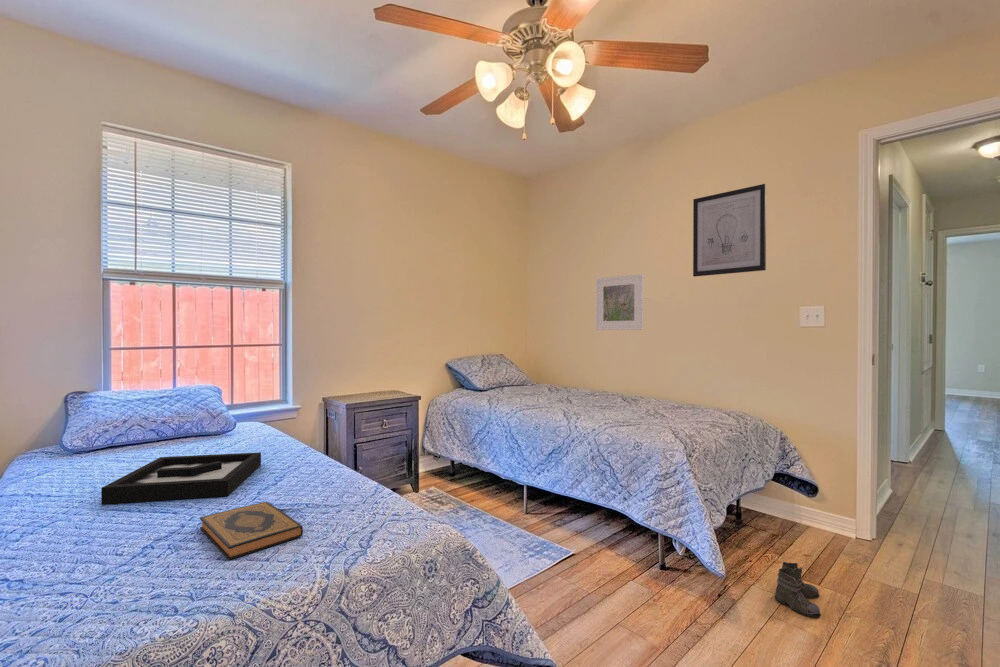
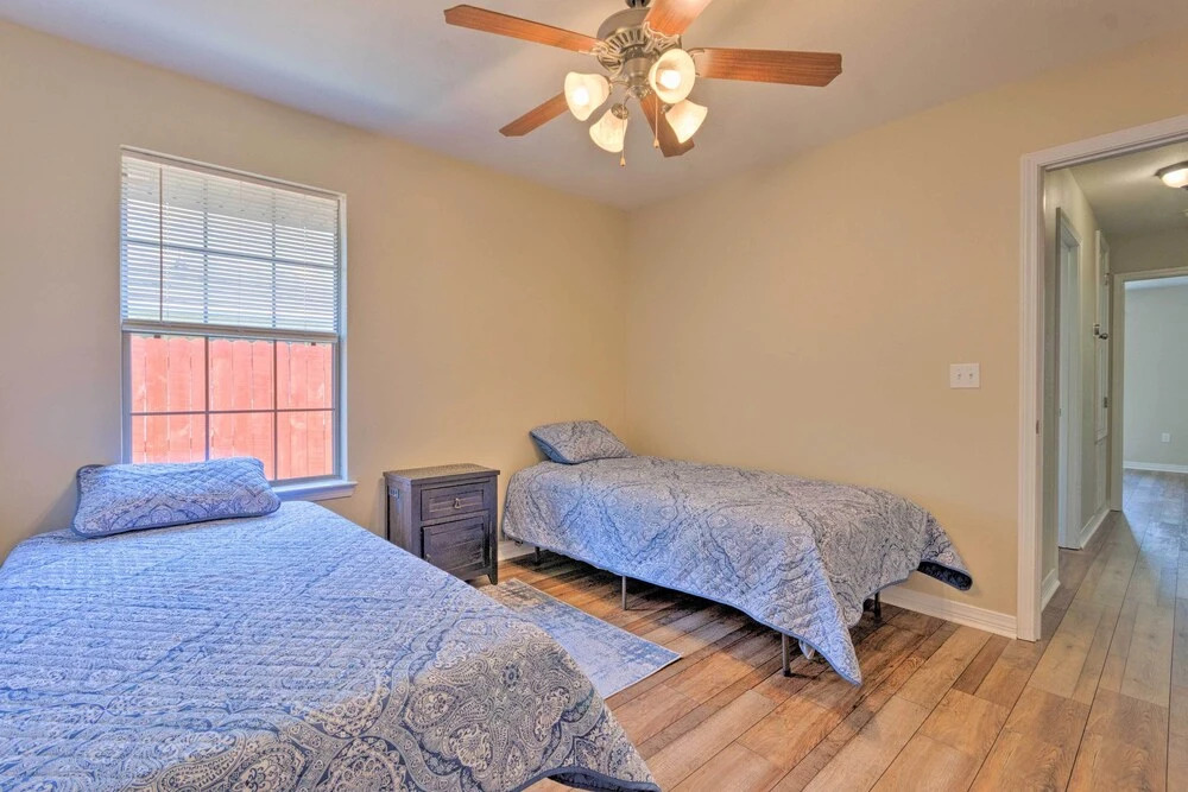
- hardback book [199,501,304,561]
- wall art [692,183,767,278]
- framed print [595,273,645,331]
- decorative tray [100,451,262,505]
- boots [774,561,822,618]
